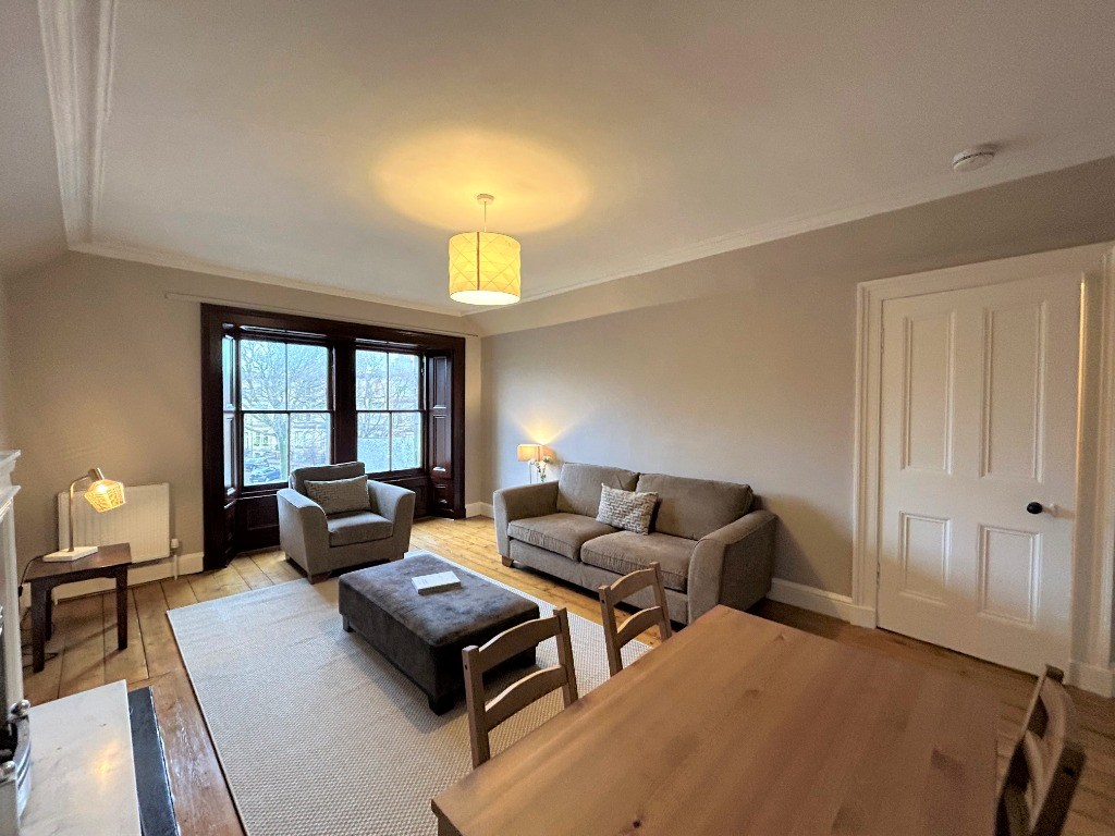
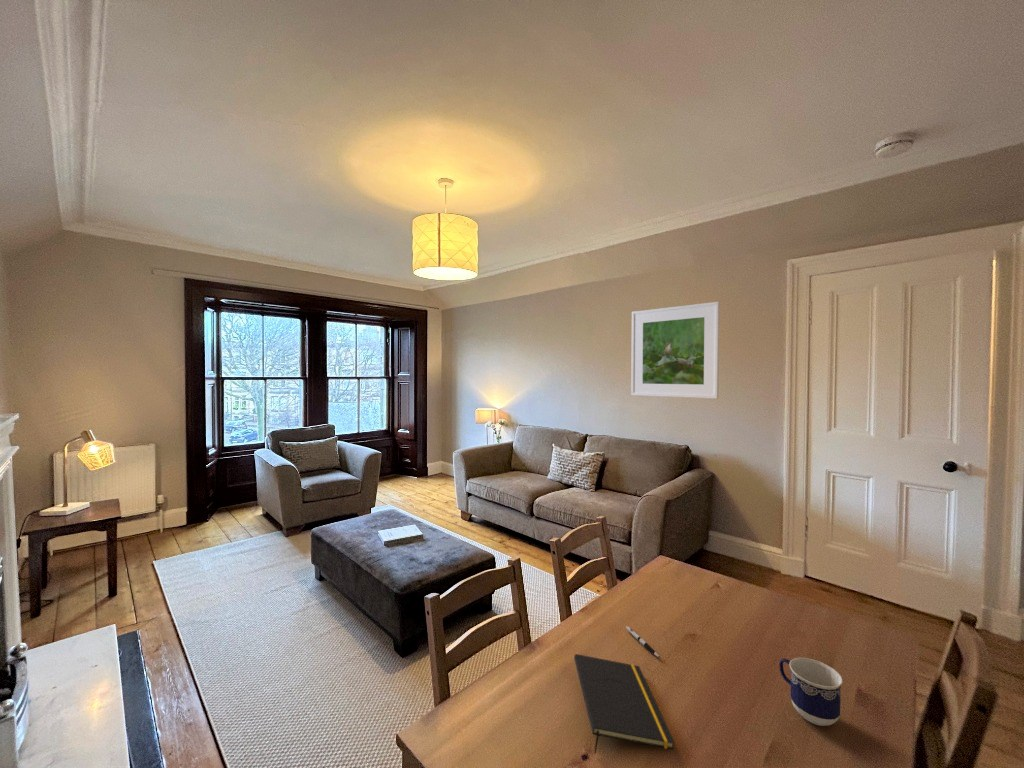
+ pen [625,625,661,659]
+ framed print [630,301,720,400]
+ cup [778,657,843,727]
+ notepad [573,653,676,754]
